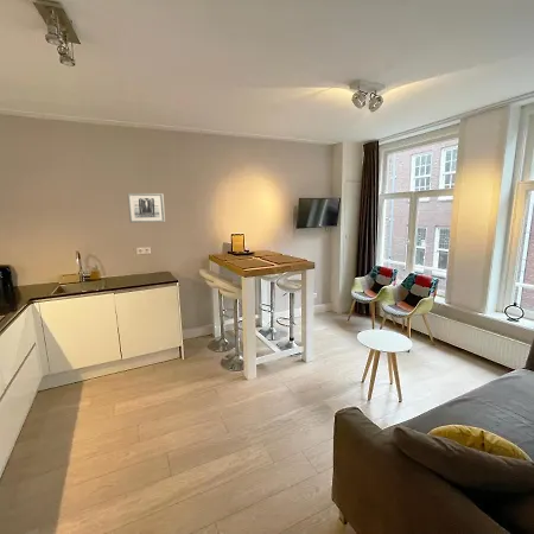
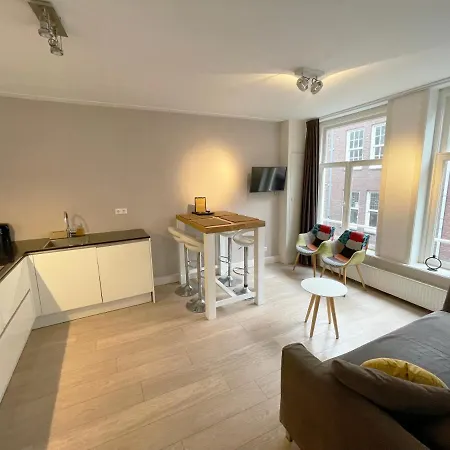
- wall art [126,192,166,224]
